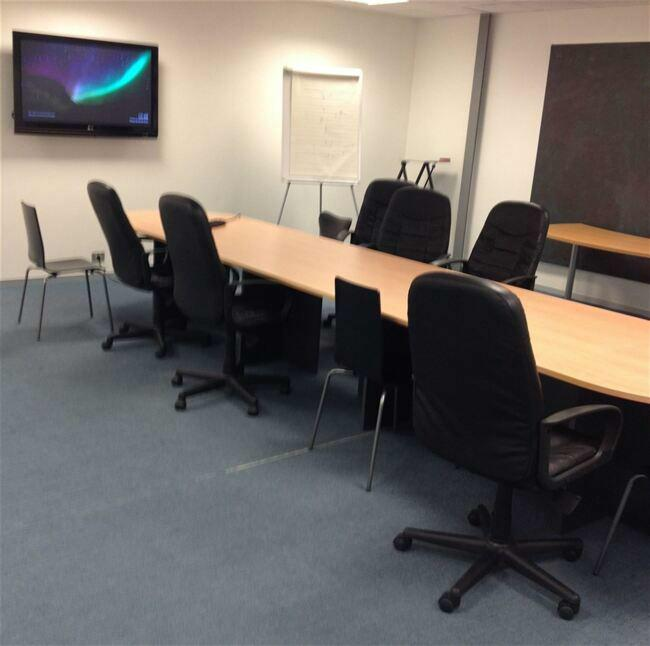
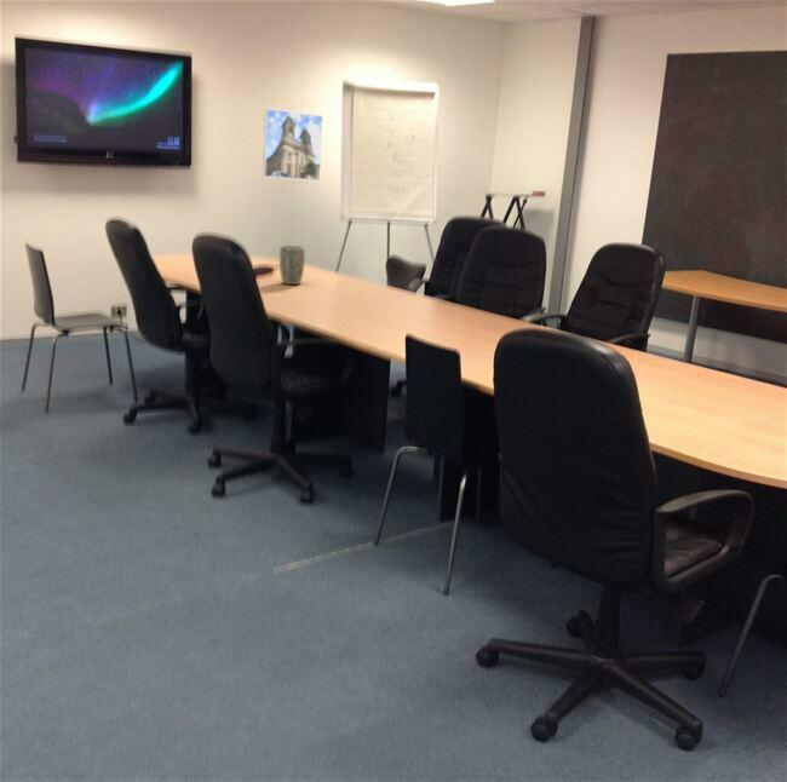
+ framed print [262,108,324,182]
+ plant pot [278,245,306,286]
